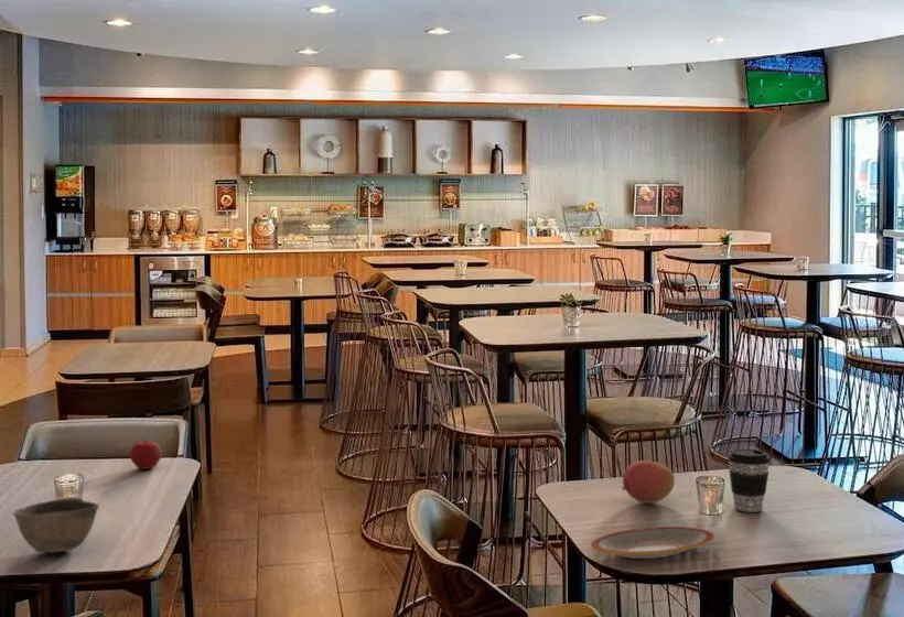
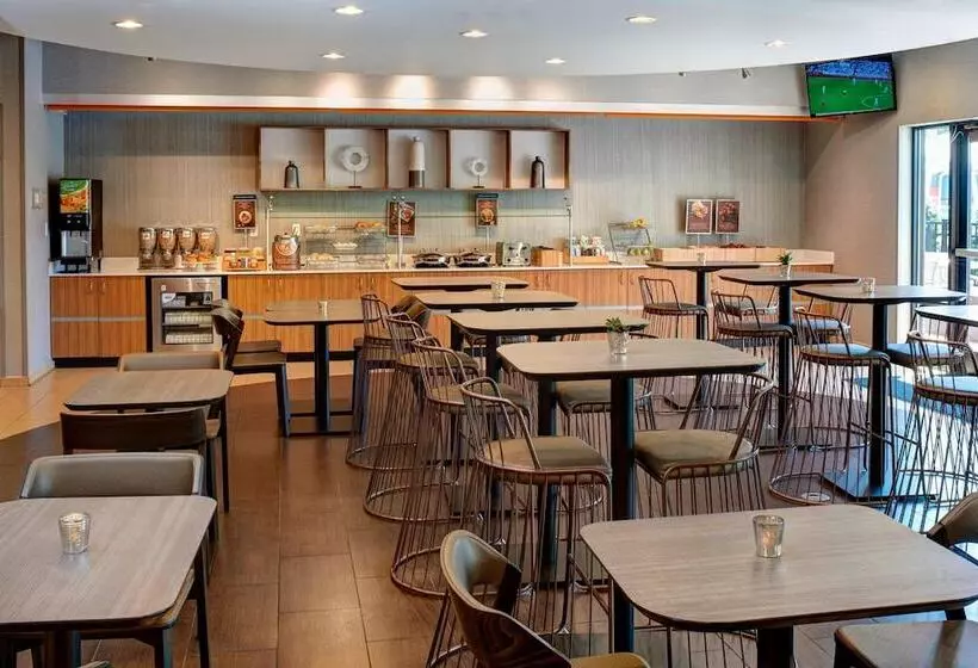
- bowl [12,496,100,553]
- plate [590,526,715,560]
- coffee cup [727,447,771,513]
- fruit [621,459,676,505]
- apple [129,439,163,470]
